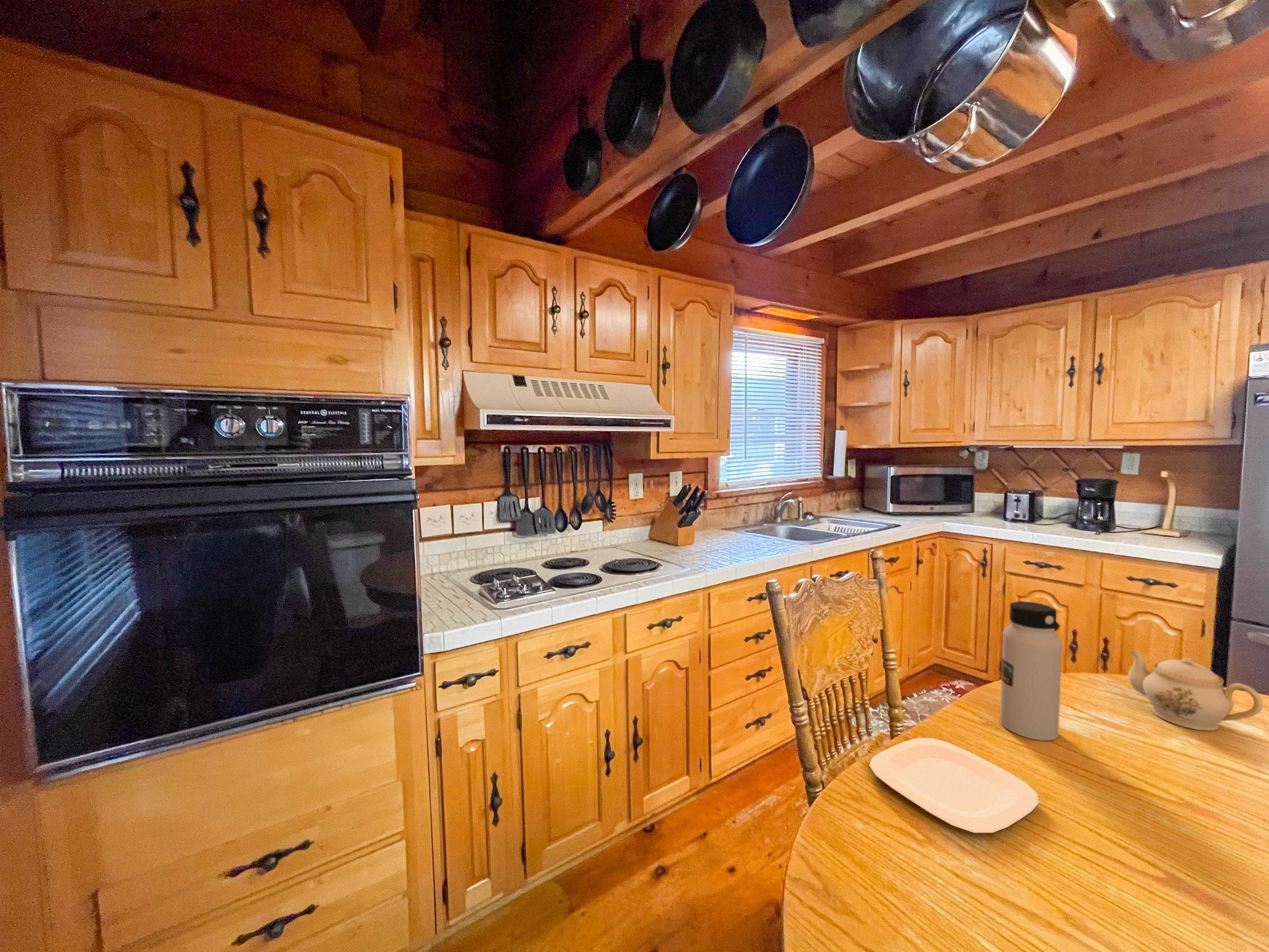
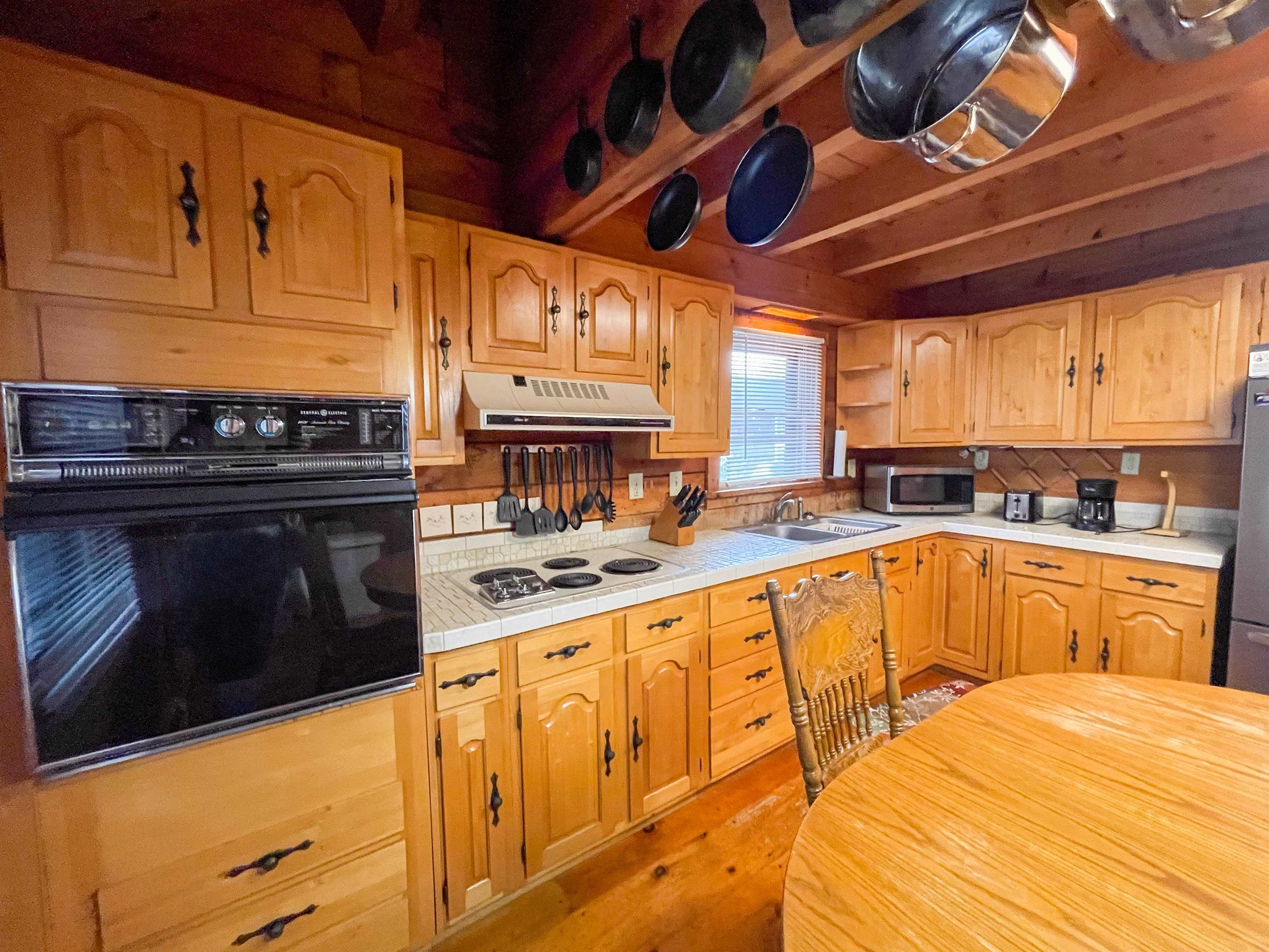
- teapot [1128,650,1263,731]
- plate [869,738,1039,834]
- water bottle [1000,601,1062,741]
